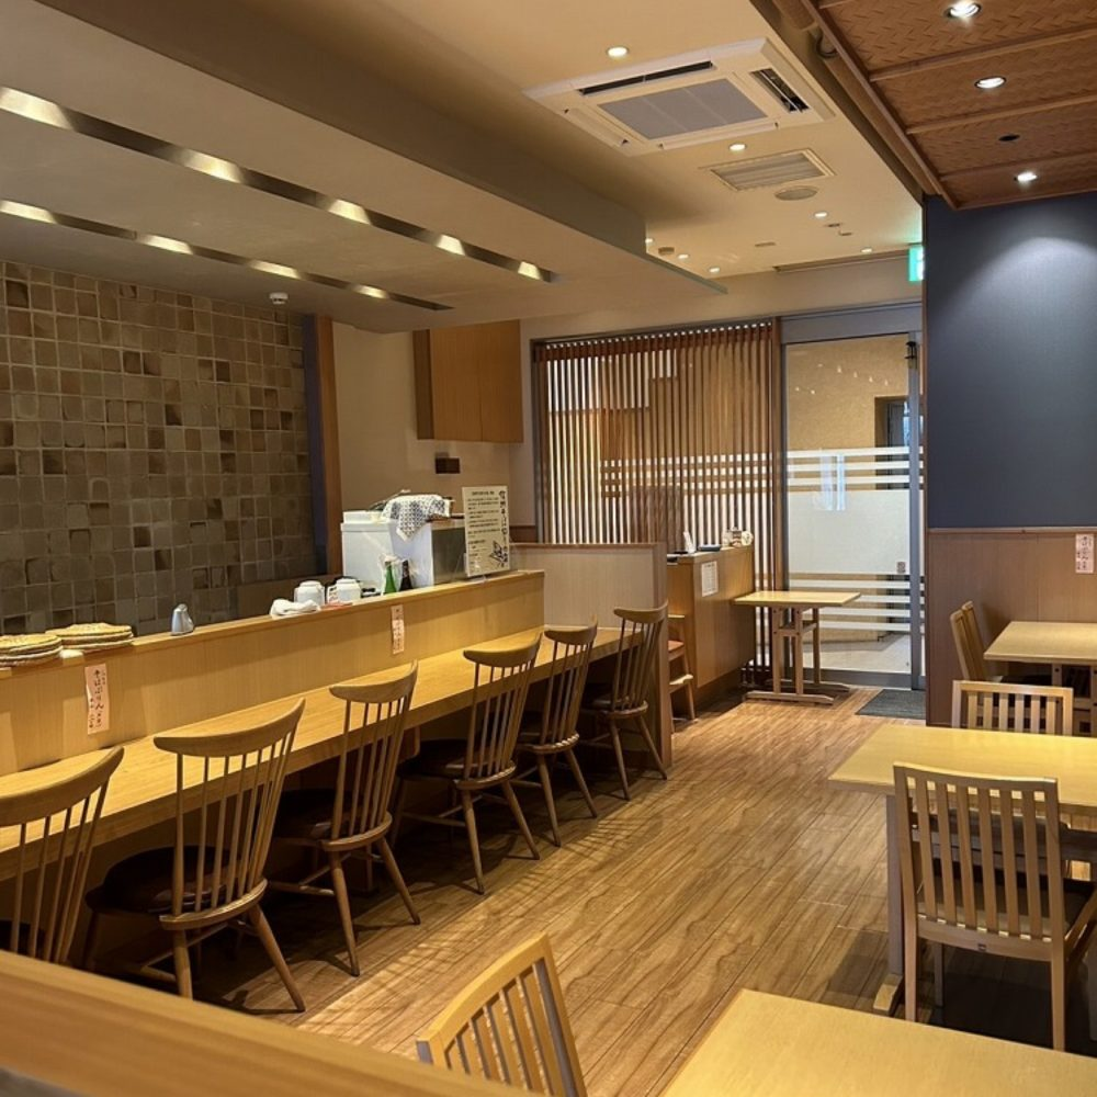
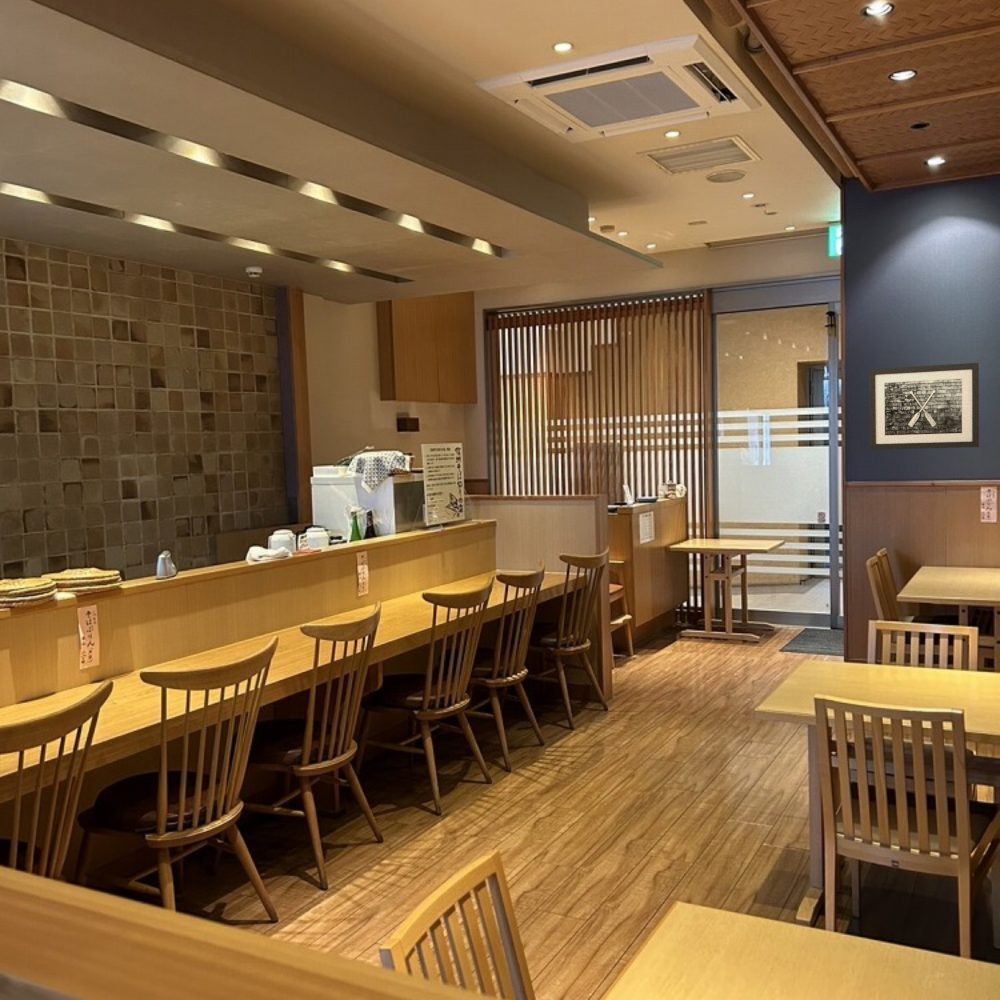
+ wall art [868,362,980,451]
